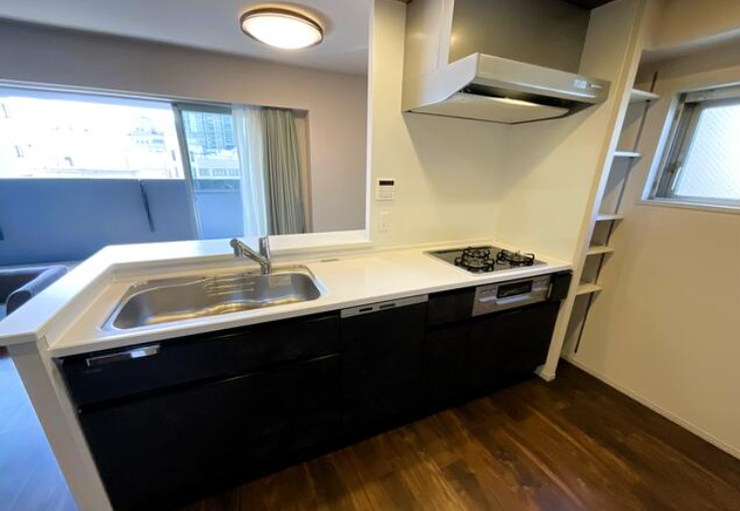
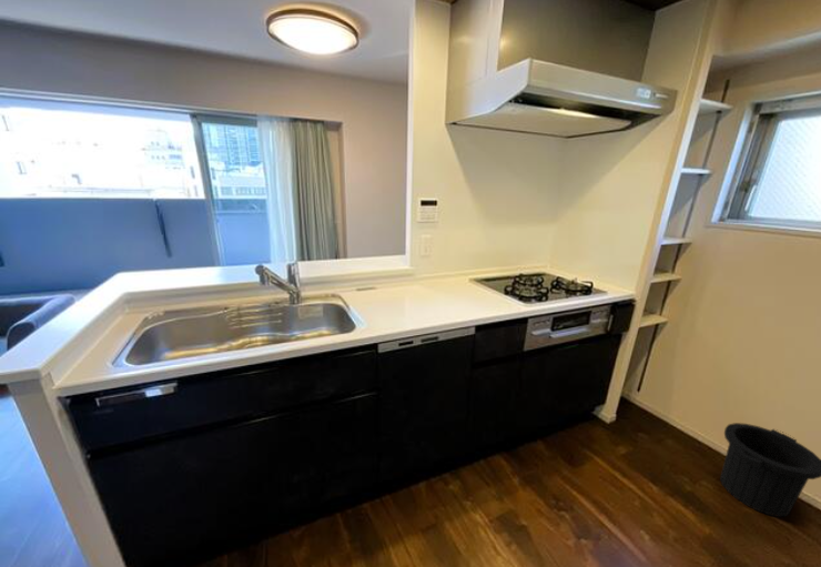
+ trash can [719,422,821,518]
